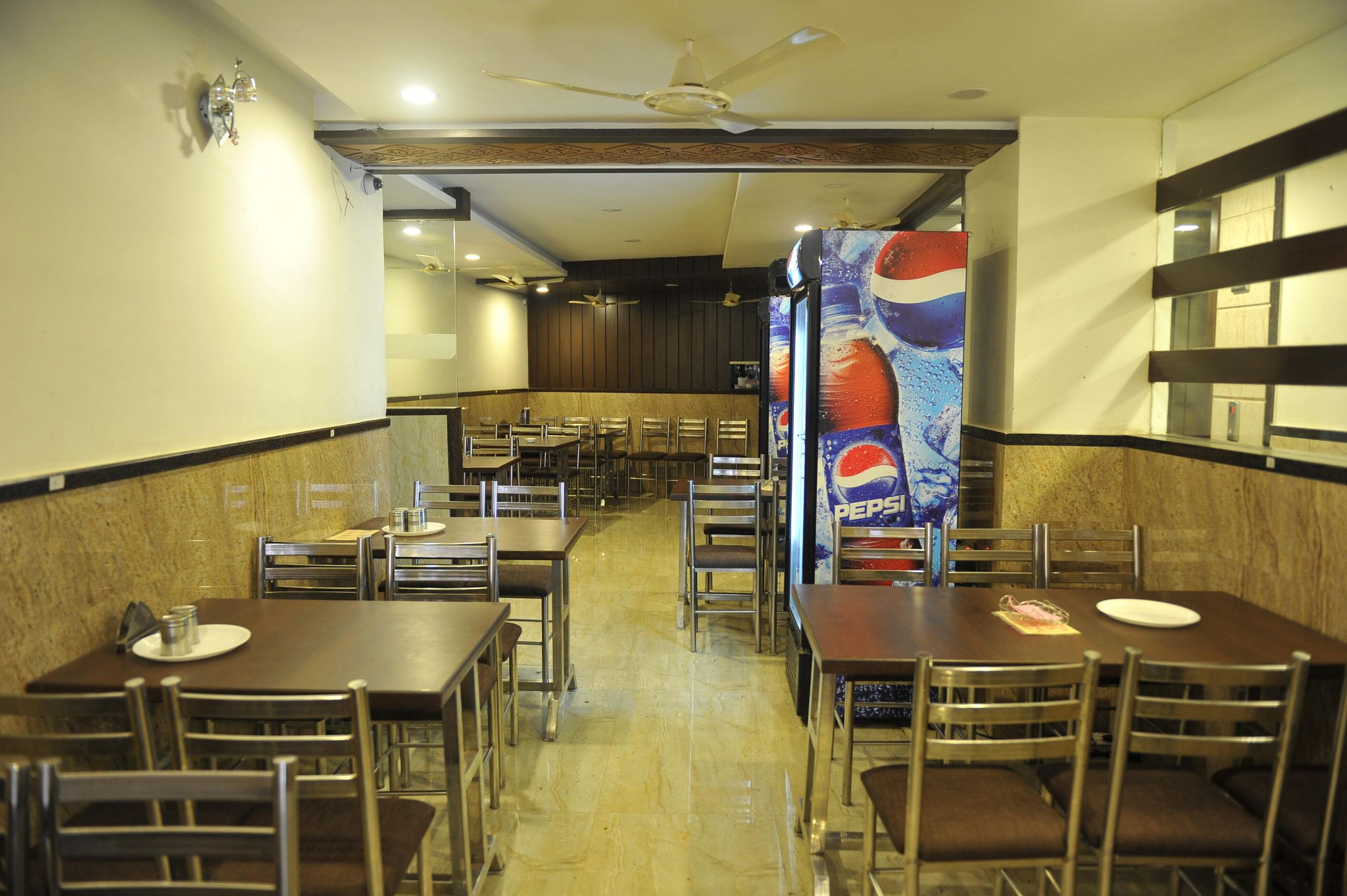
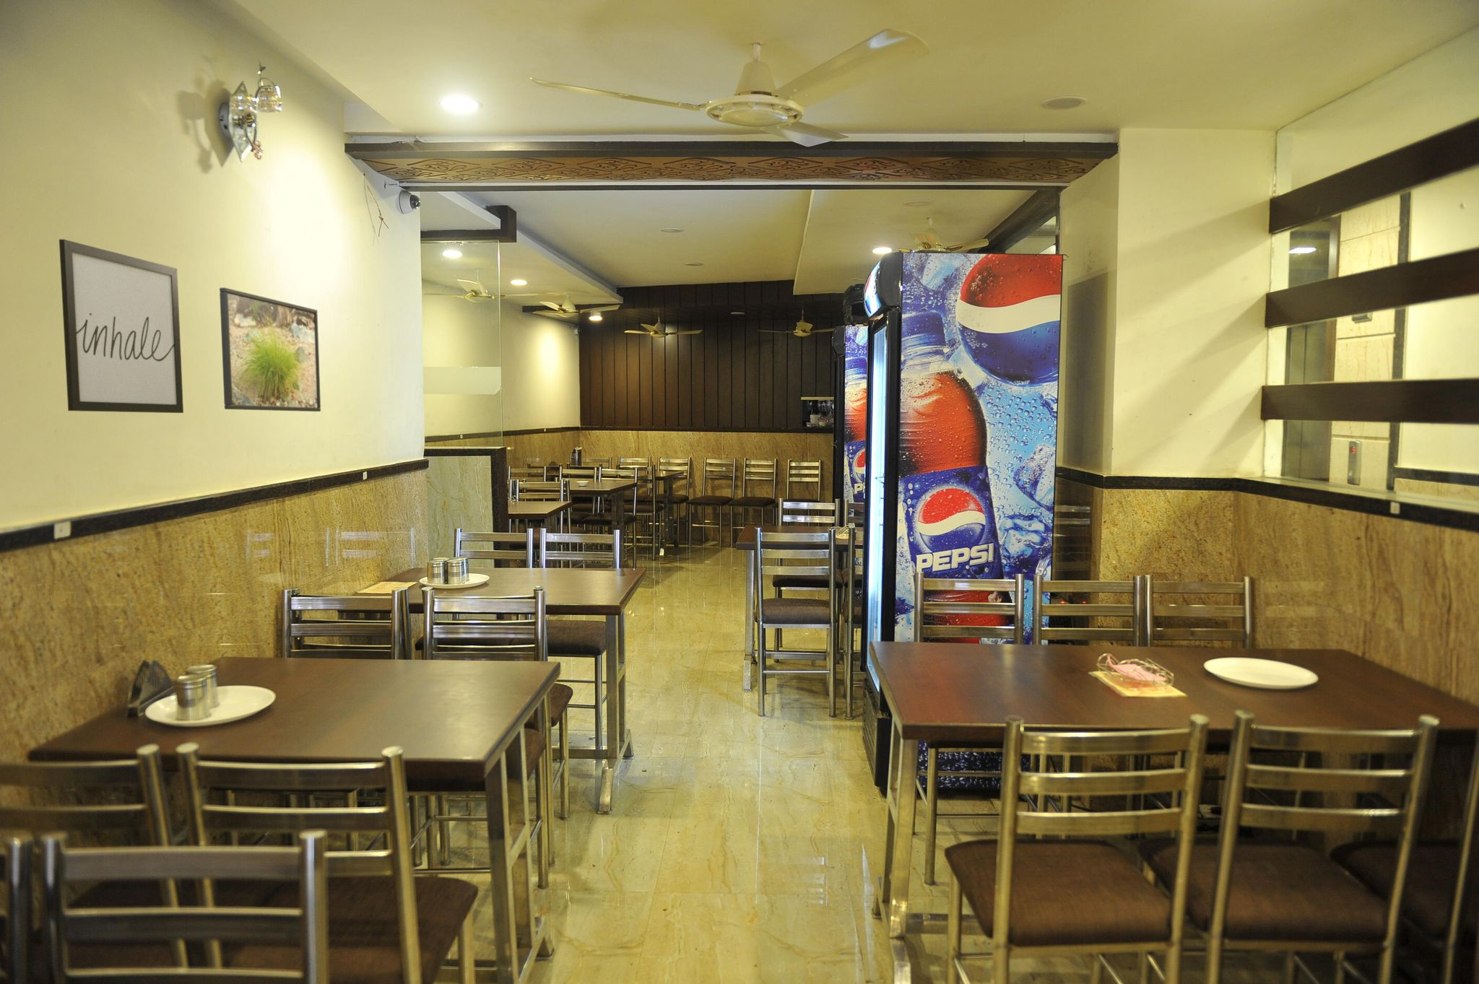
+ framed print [219,287,322,412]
+ wall art [58,238,184,414]
